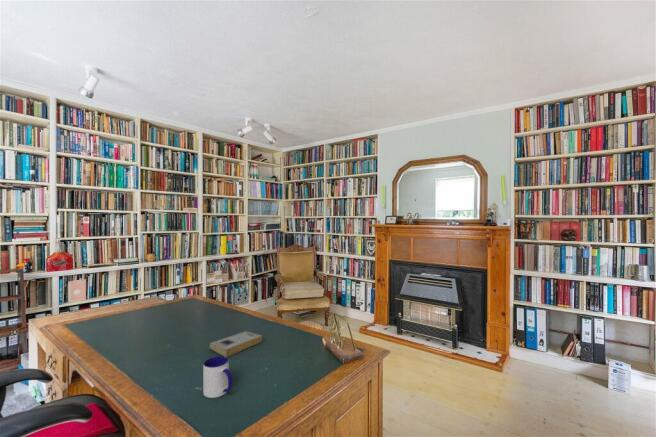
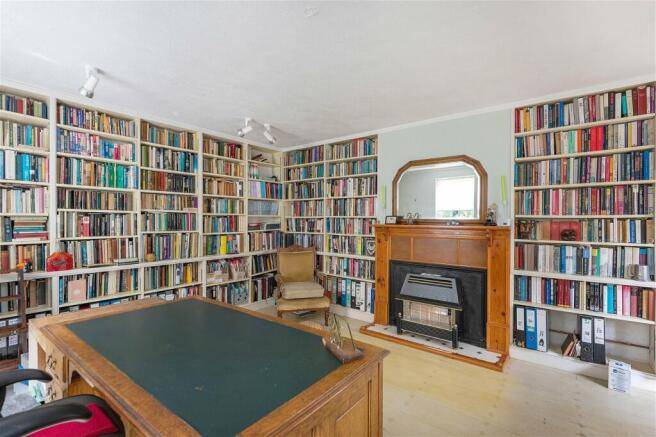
- mug [202,356,233,399]
- book [209,330,263,358]
